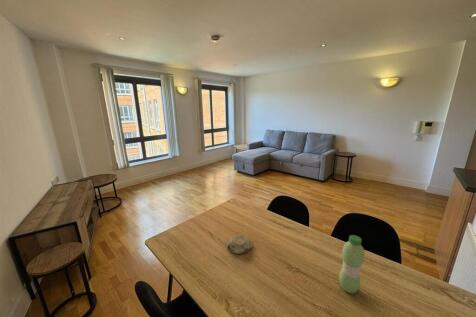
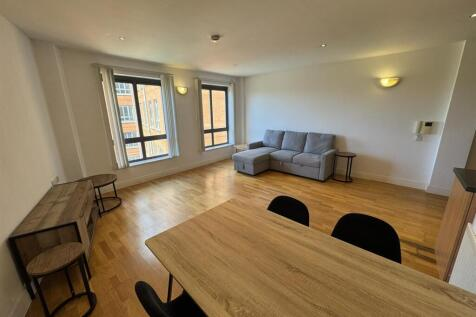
- water bottle [338,234,366,294]
- decorative bowl [226,234,253,255]
